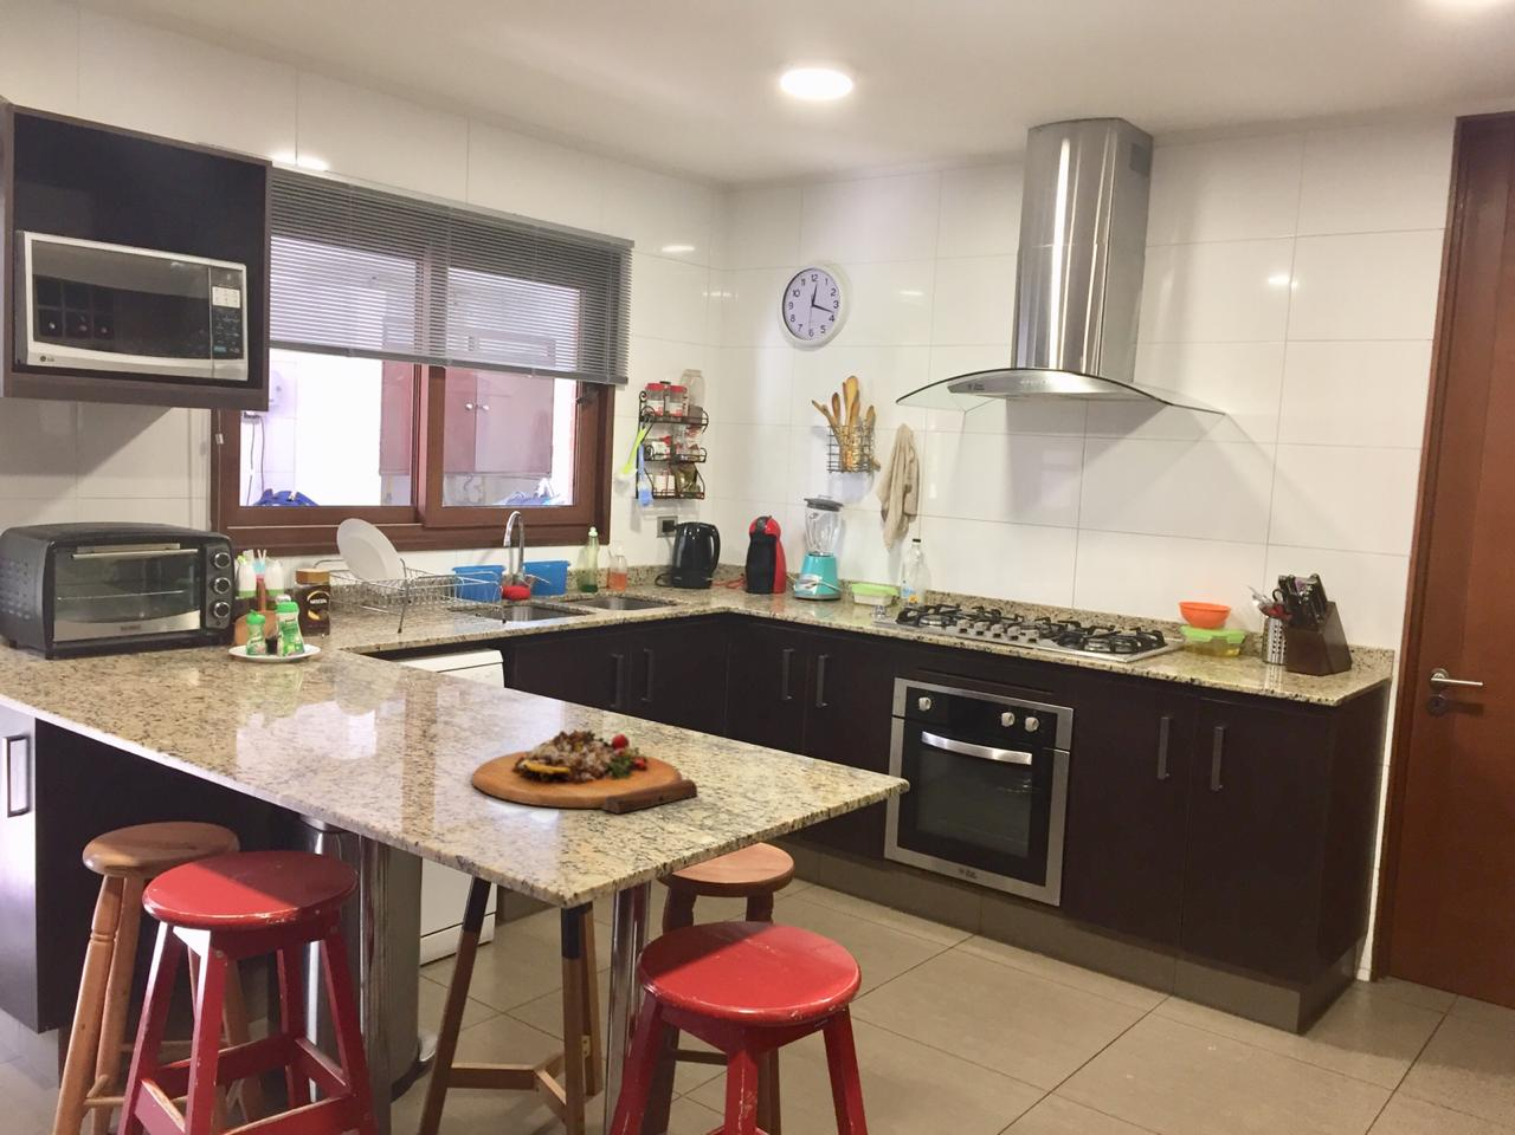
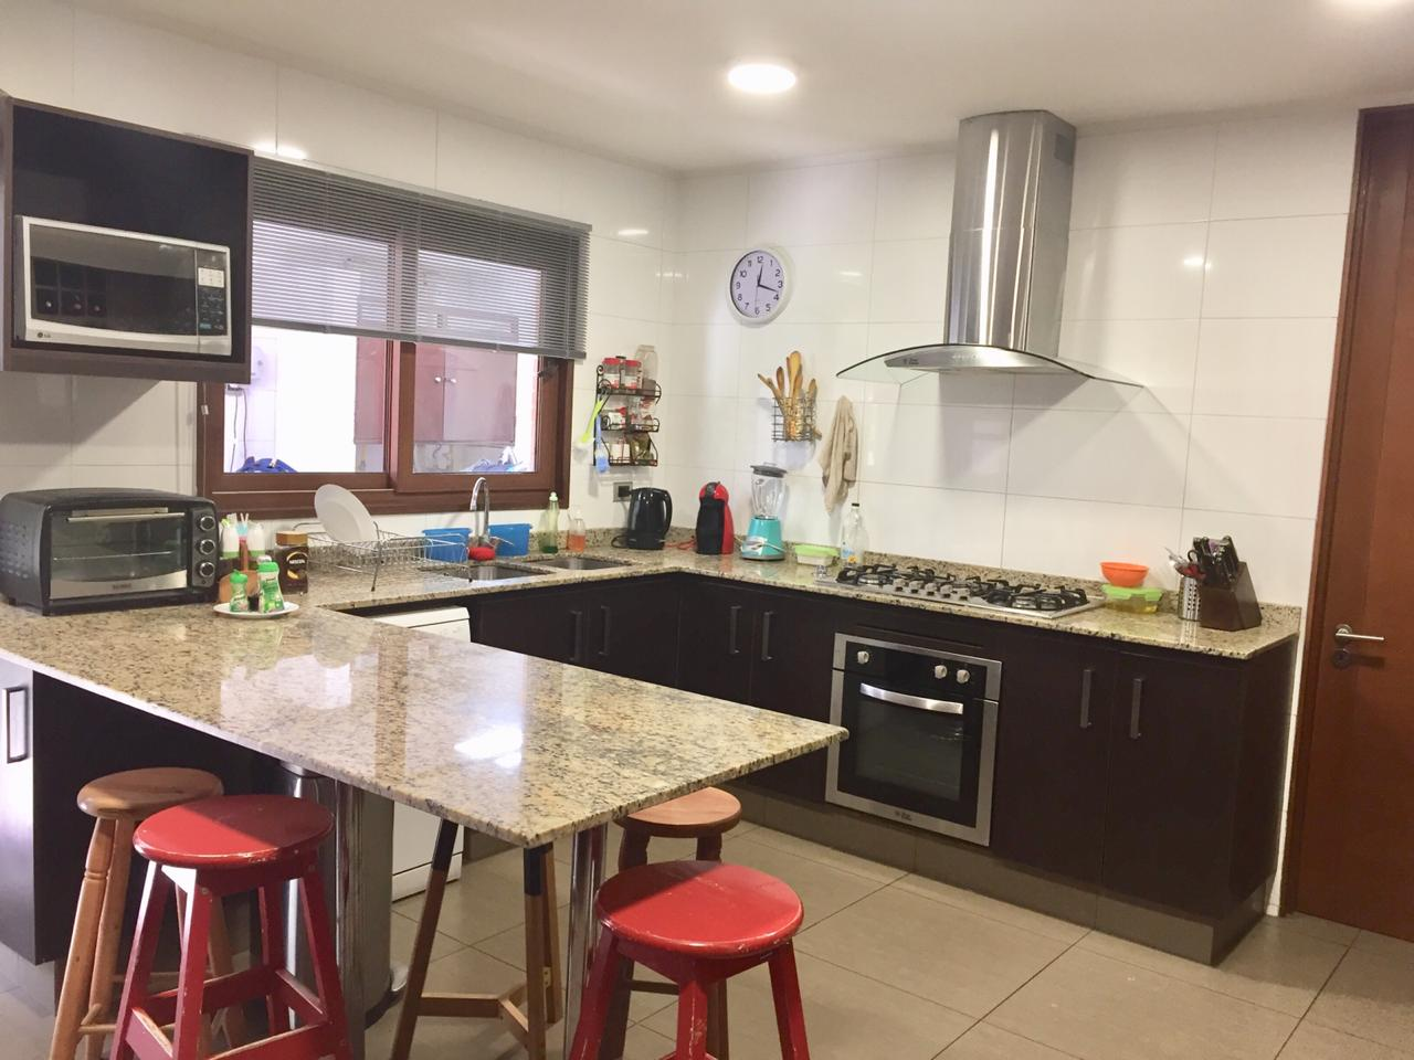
- cutting board [471,728,699,814]
